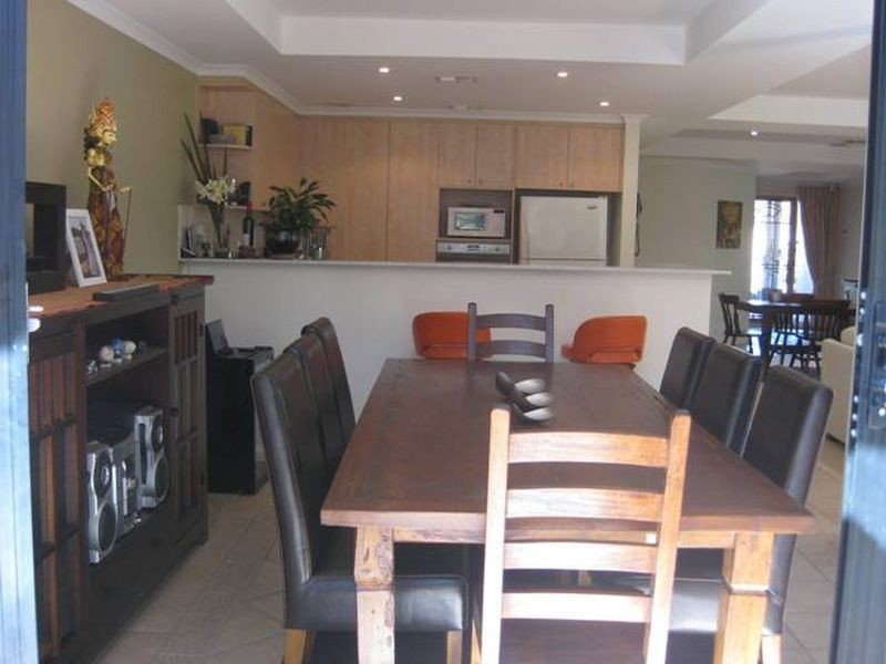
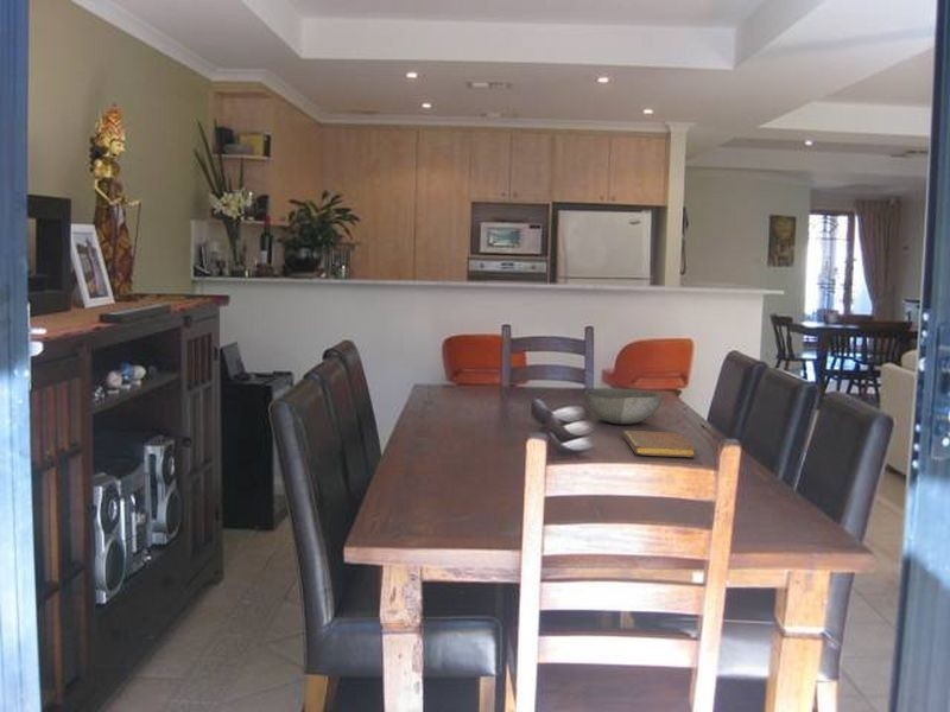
+ bowl [584,388,664,425]
+ notebook [622,430,697,458]
